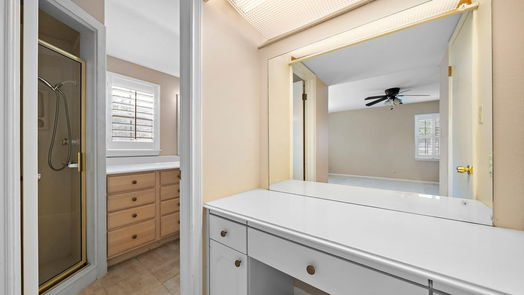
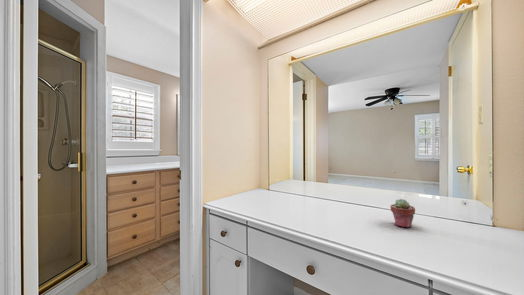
+ potted succulent [389,198,416,229]
